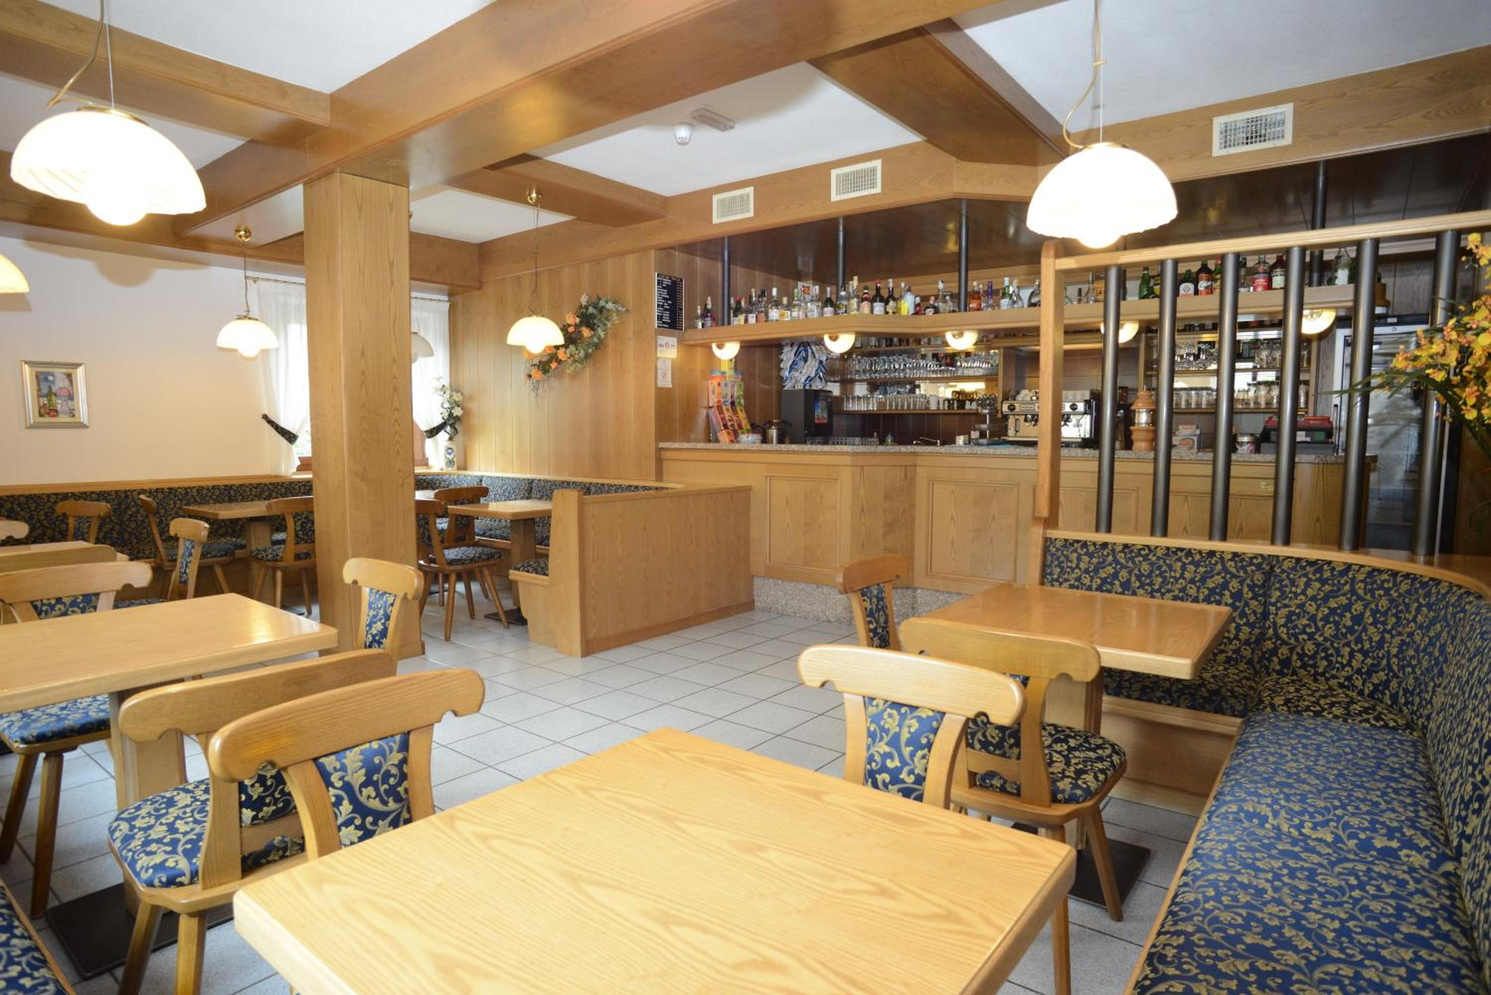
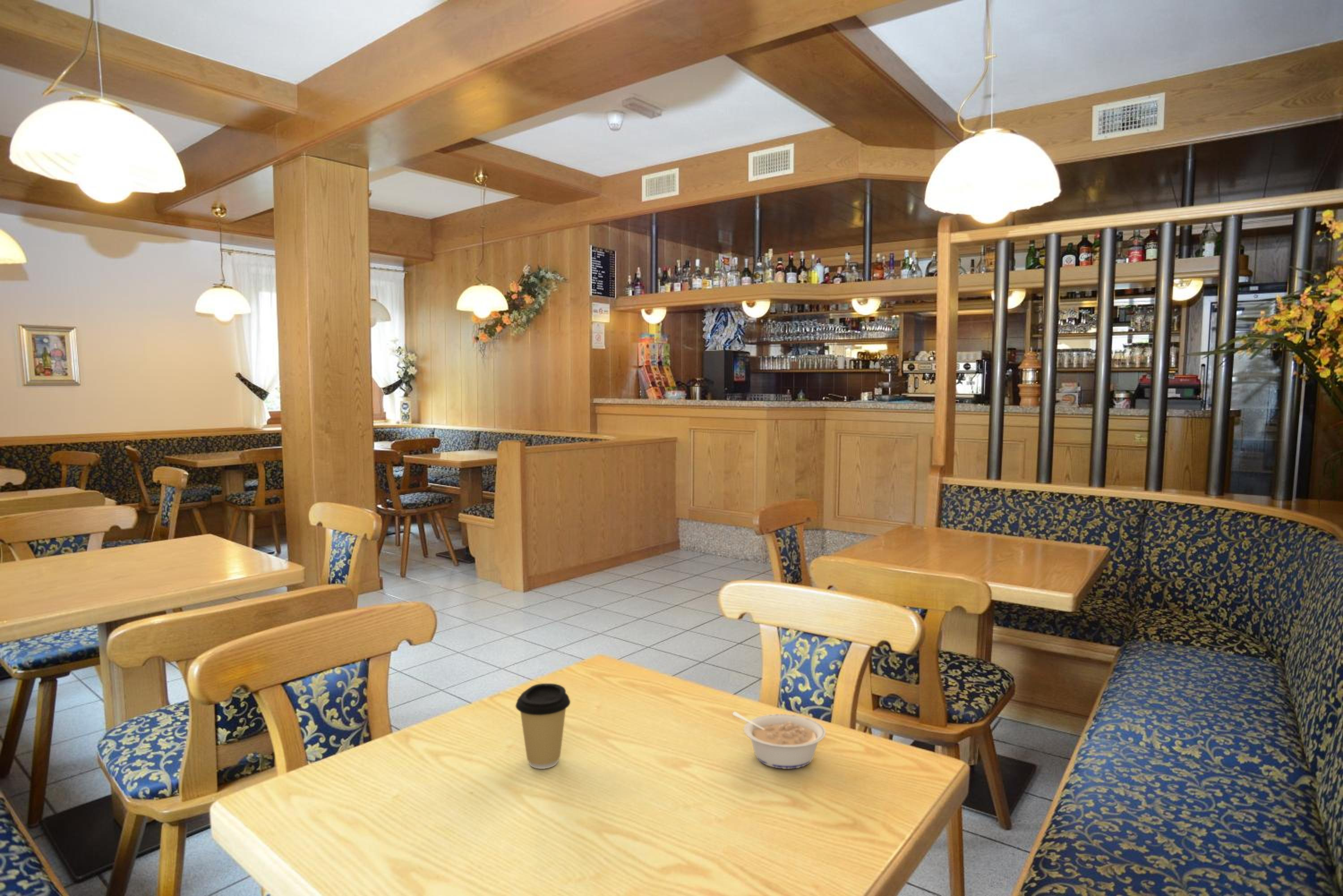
+ coffee cup [515,683,571,769]
+ legume [732,711,826,769]
